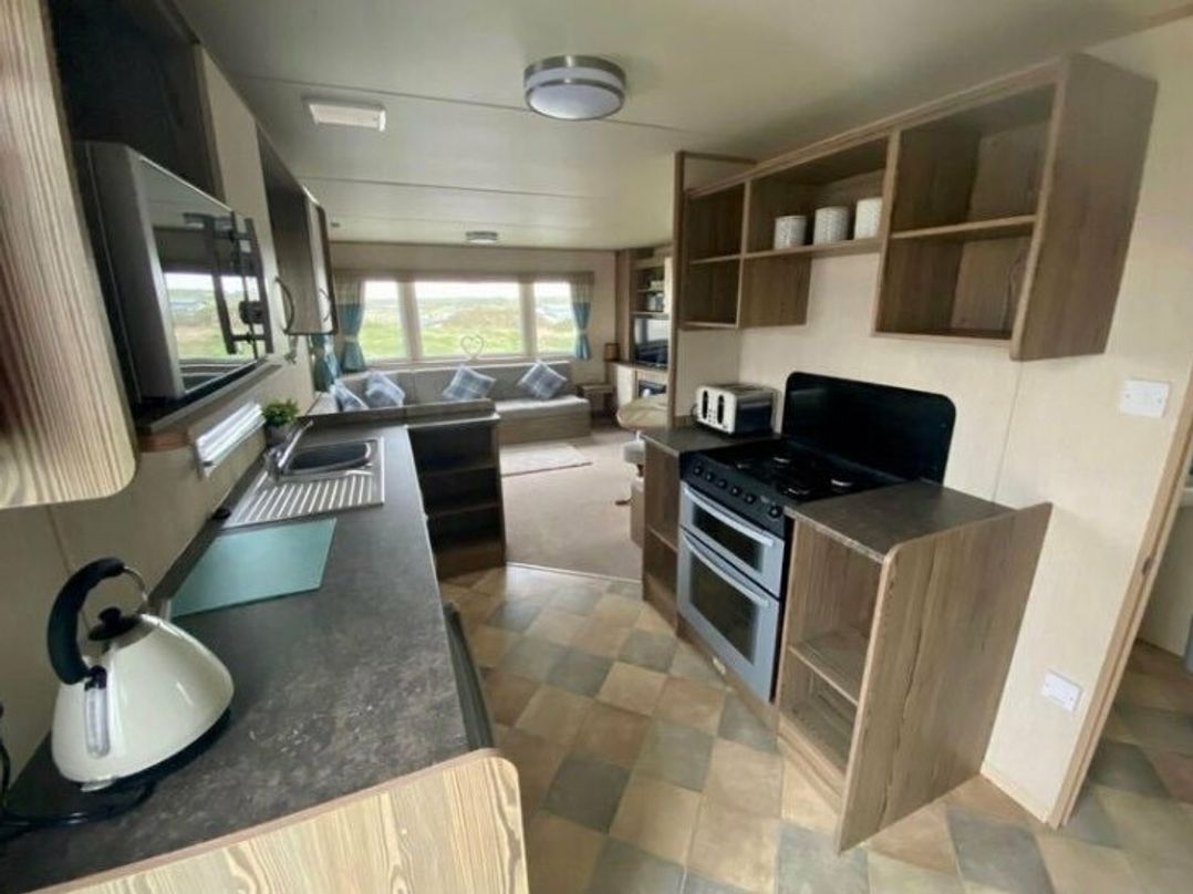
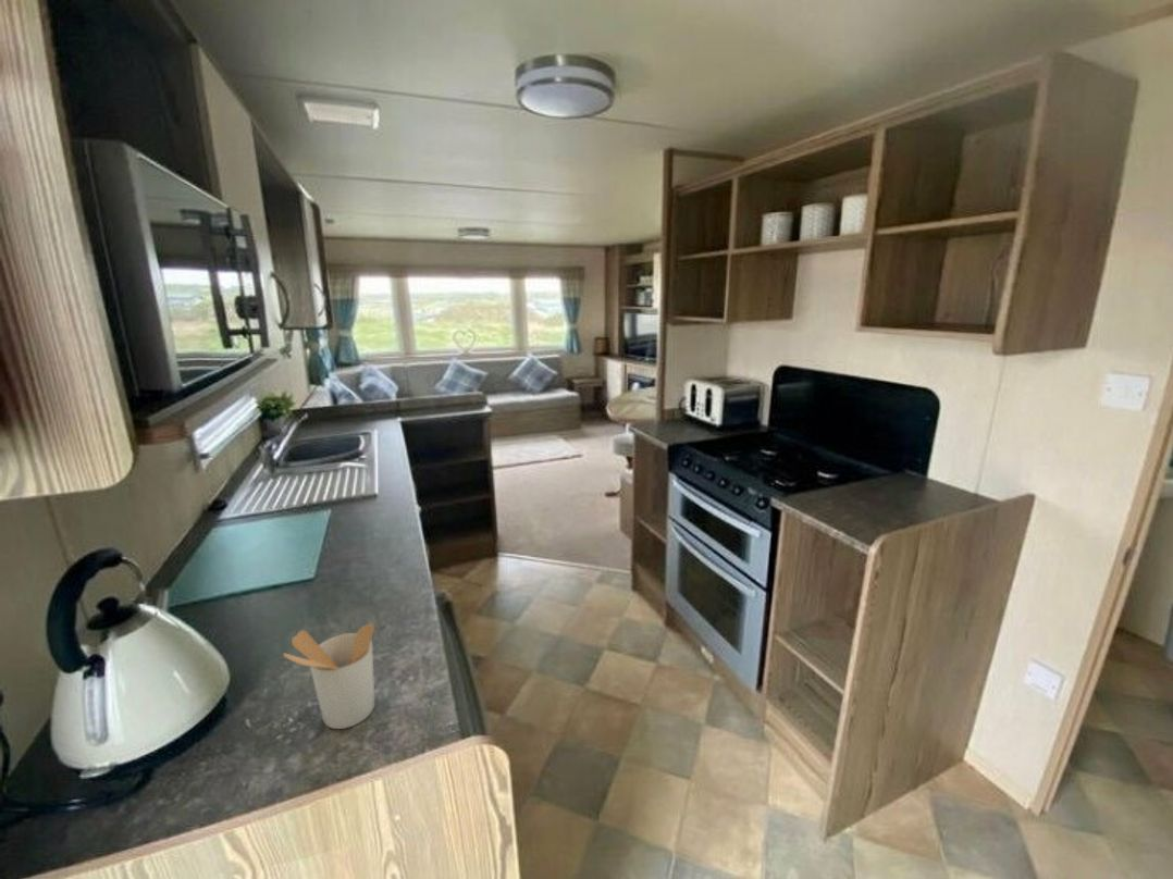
+ utensil holder [282,622,375,730]
